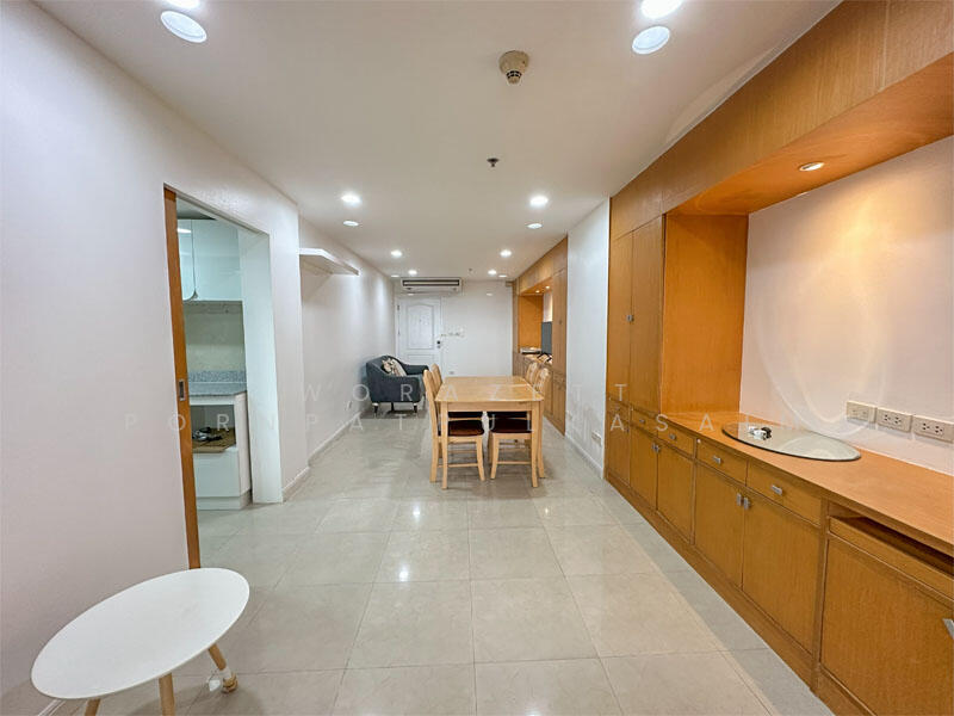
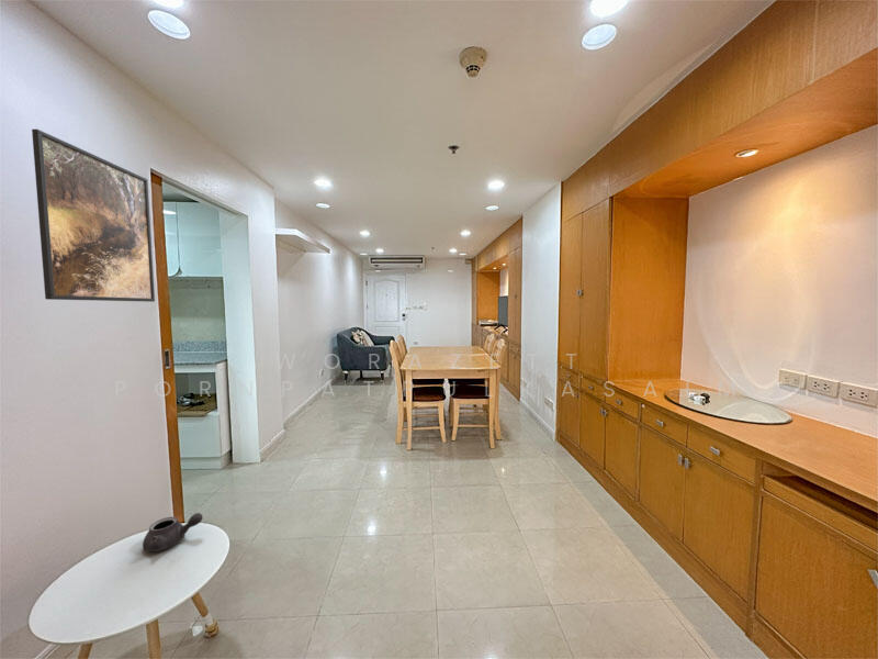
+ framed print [31,129,156,303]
+ teapot [142,512,203,552]
